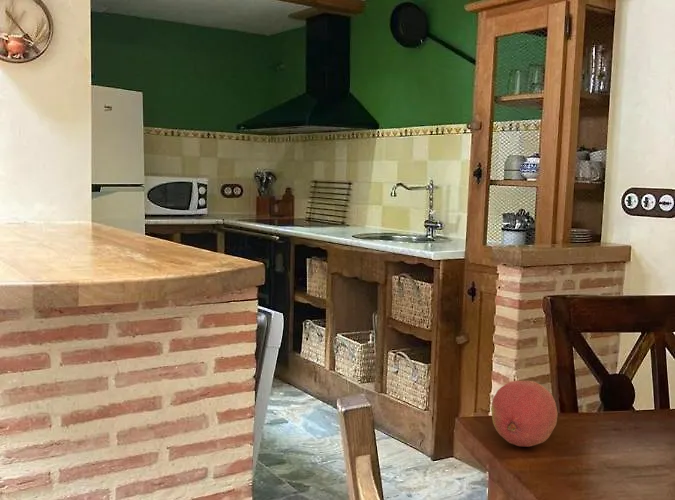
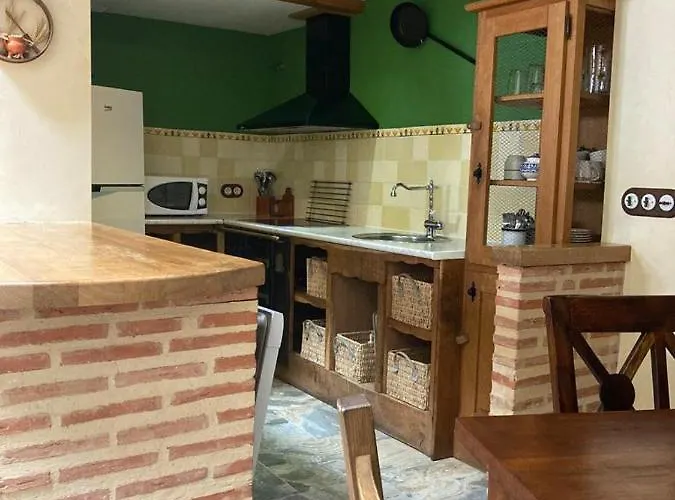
- fruit [490,380,559,448]
